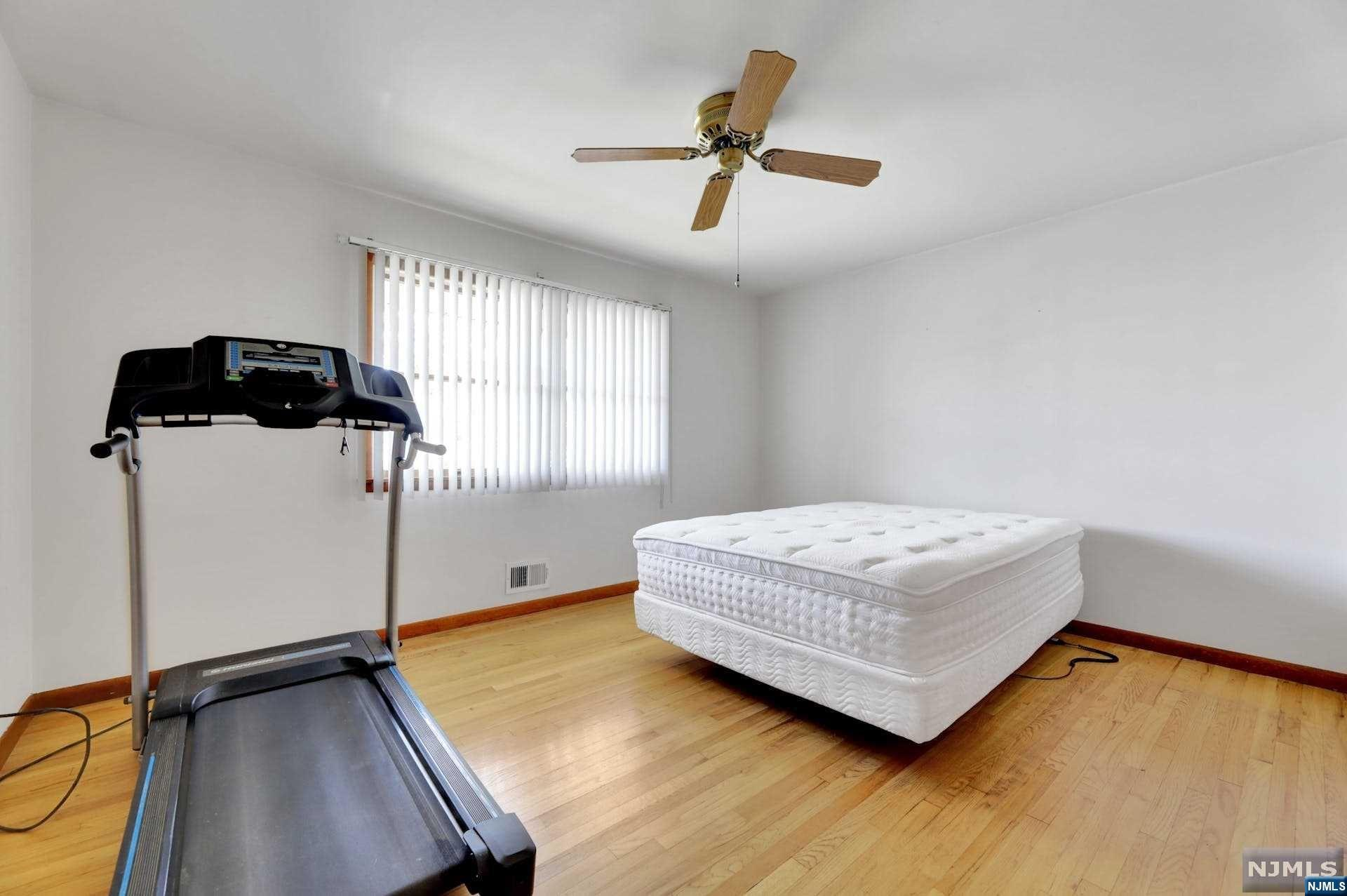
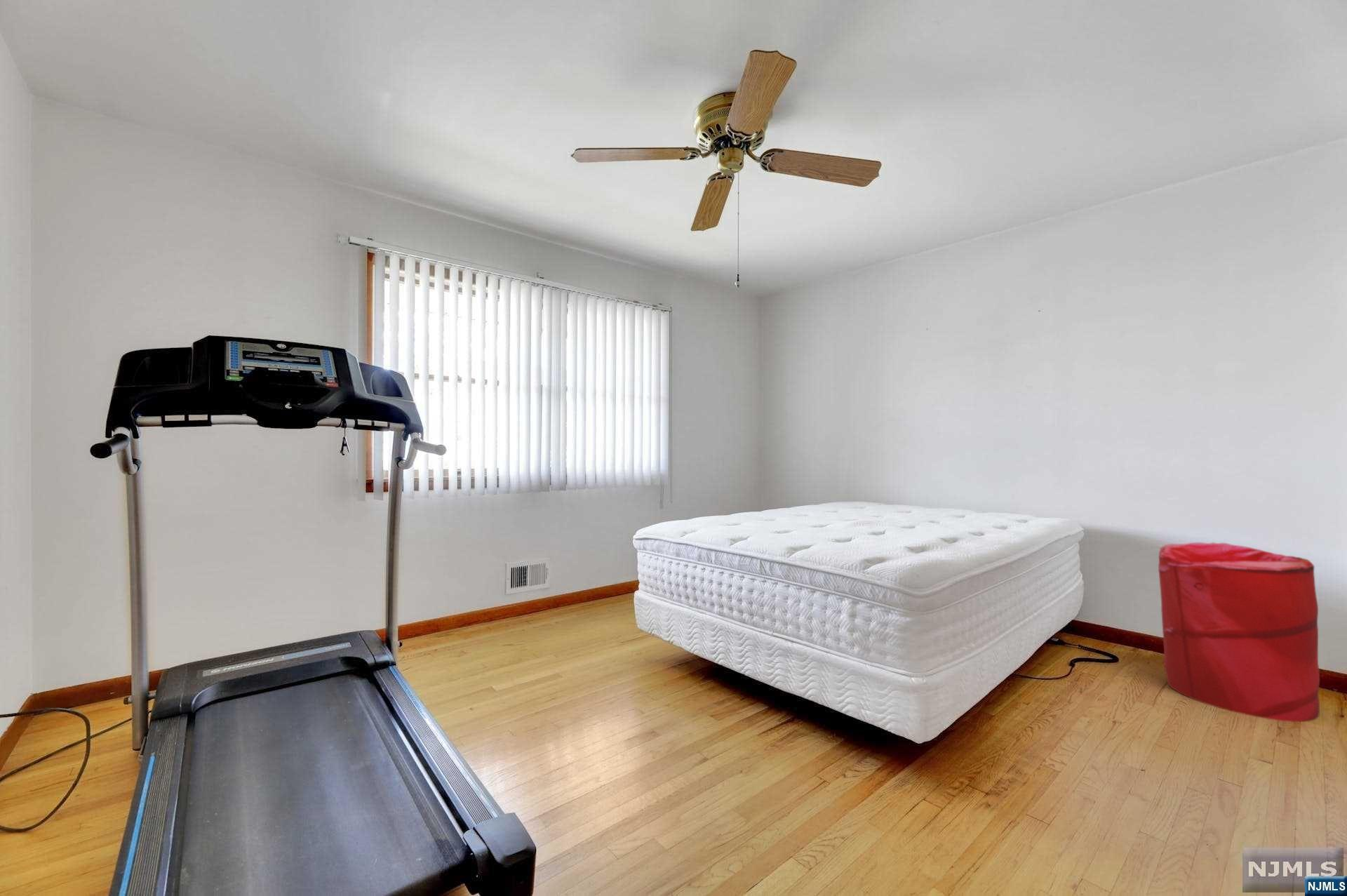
+ laundry hamper [1158,542,1320,723]
